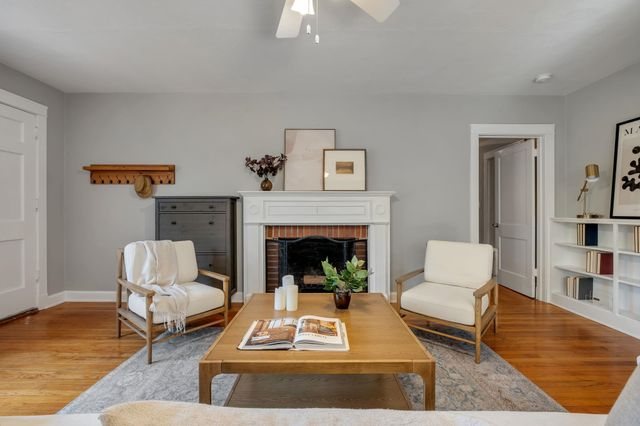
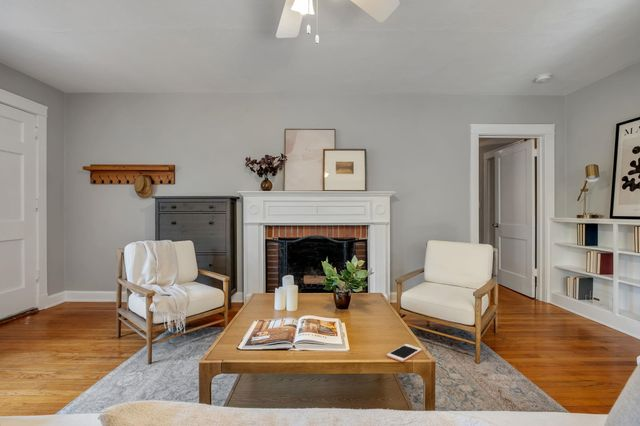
+ cell phone [386,343,423,363]
